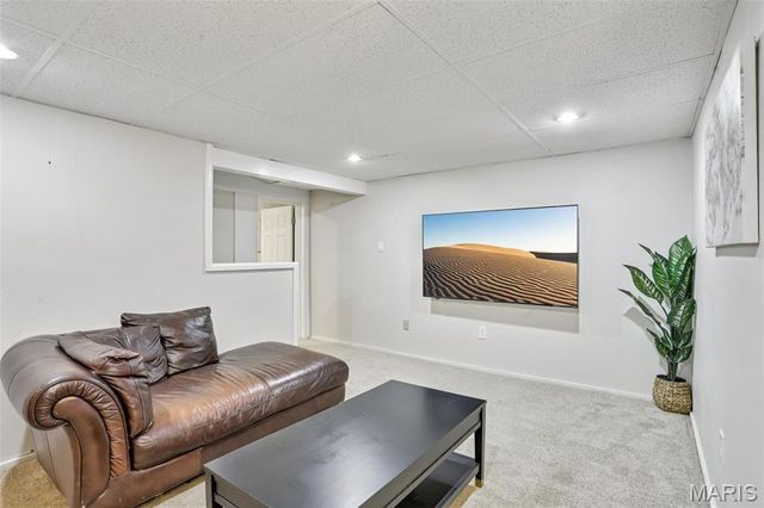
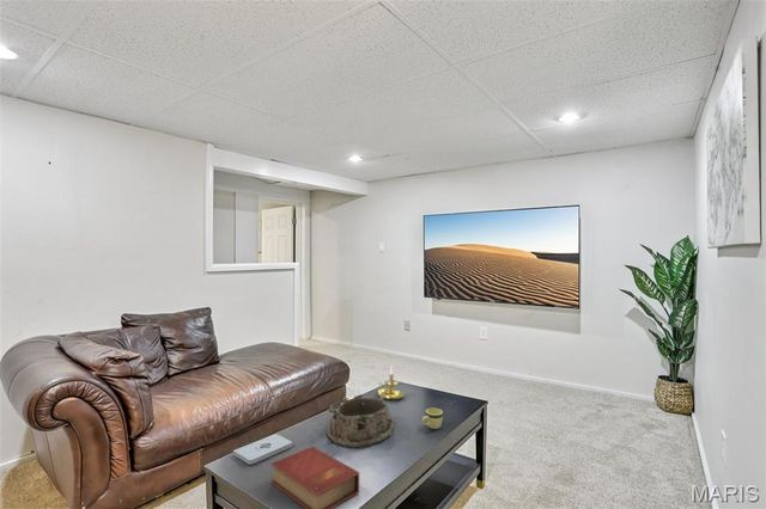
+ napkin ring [326,393,396,448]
+ mug [420,407,444,430]
+ candle holder [377,367,406,401]
+ book [269,446,360,509]
+ notepad [232,433,293,466]
